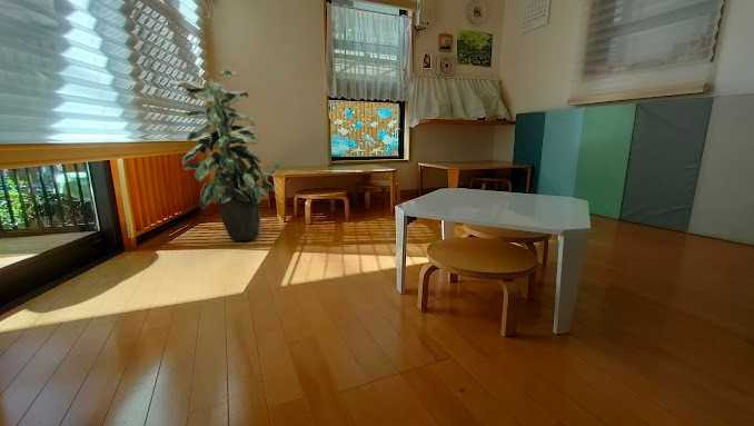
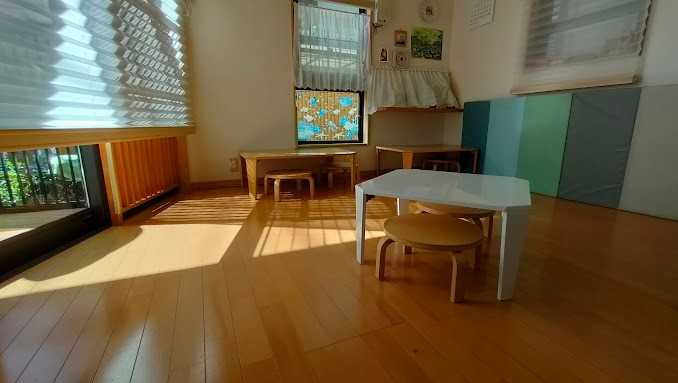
- indoor plant [169,69,280,242]
